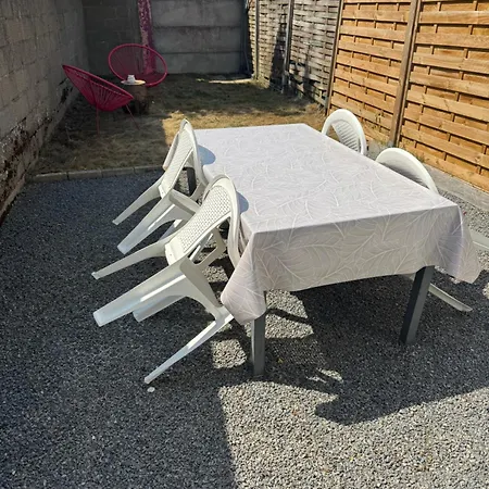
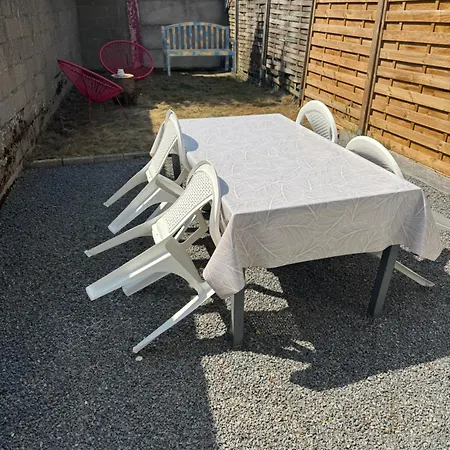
+ garden bench [160,21,237,77]
